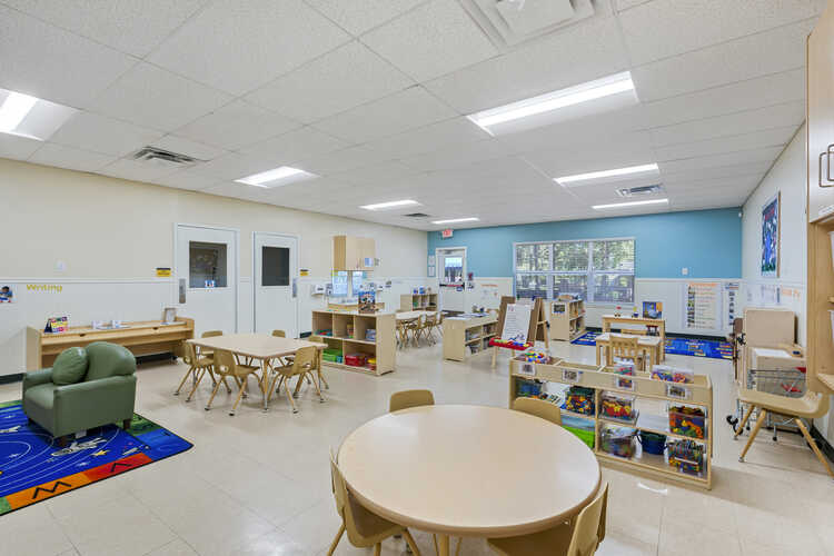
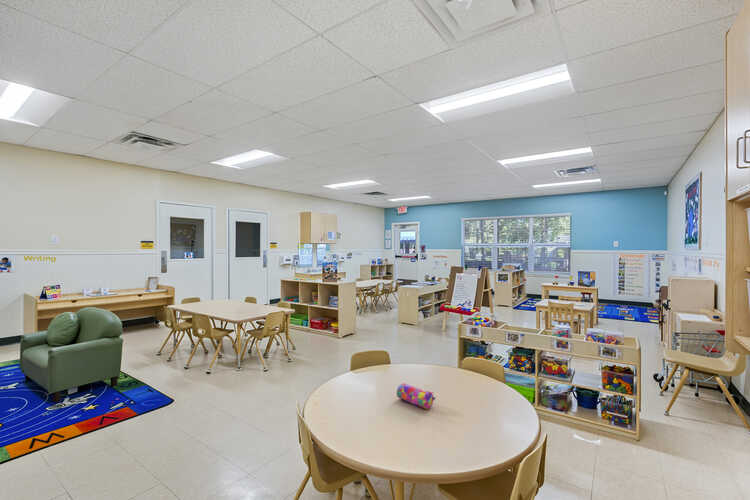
+ pencil case [396,382,436,410]
